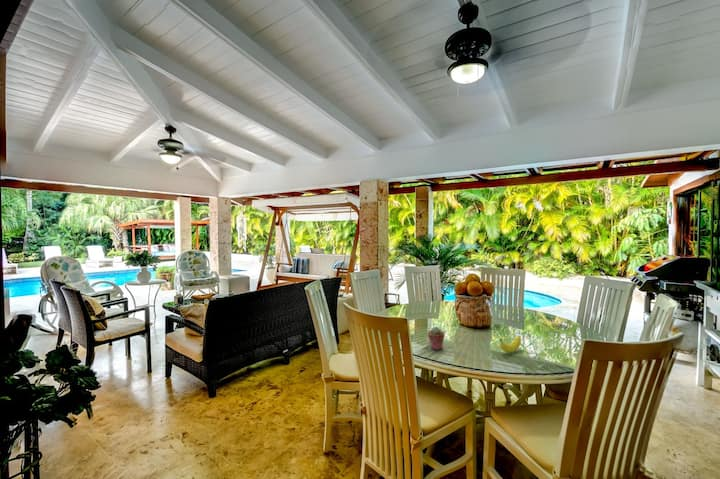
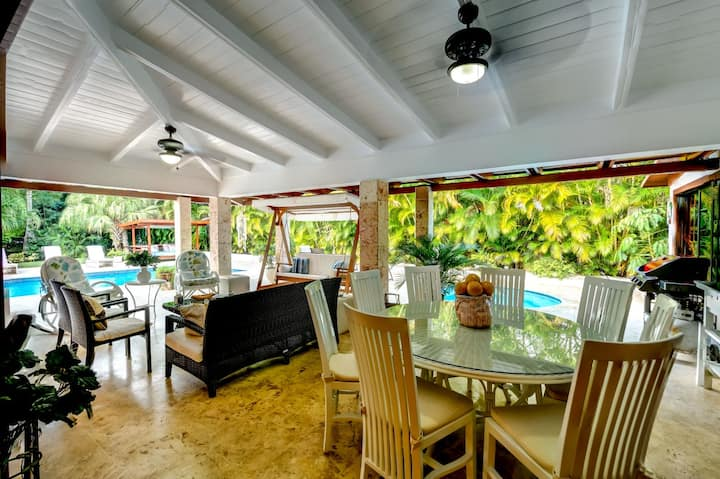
- banana [498,335,522,353]
- potted succulent [427,326,446,351]
